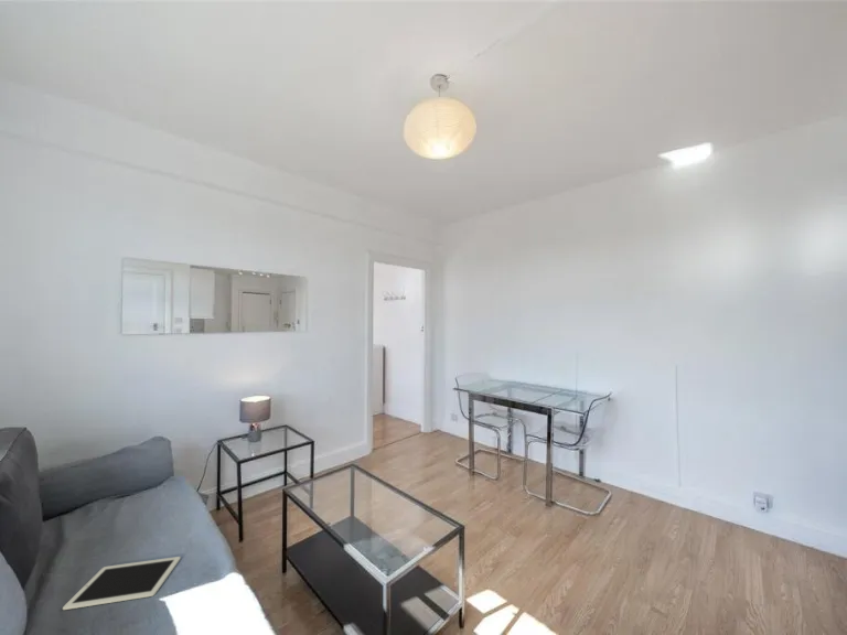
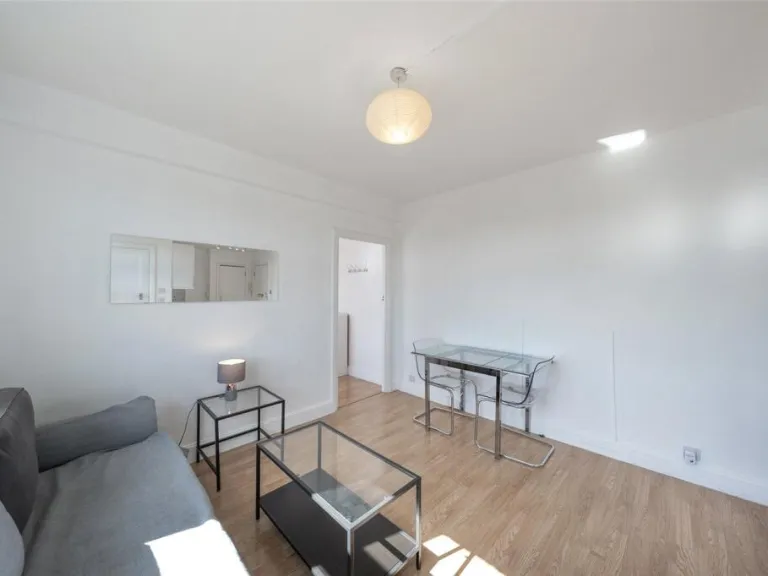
- tablet [62,556,181,611]
